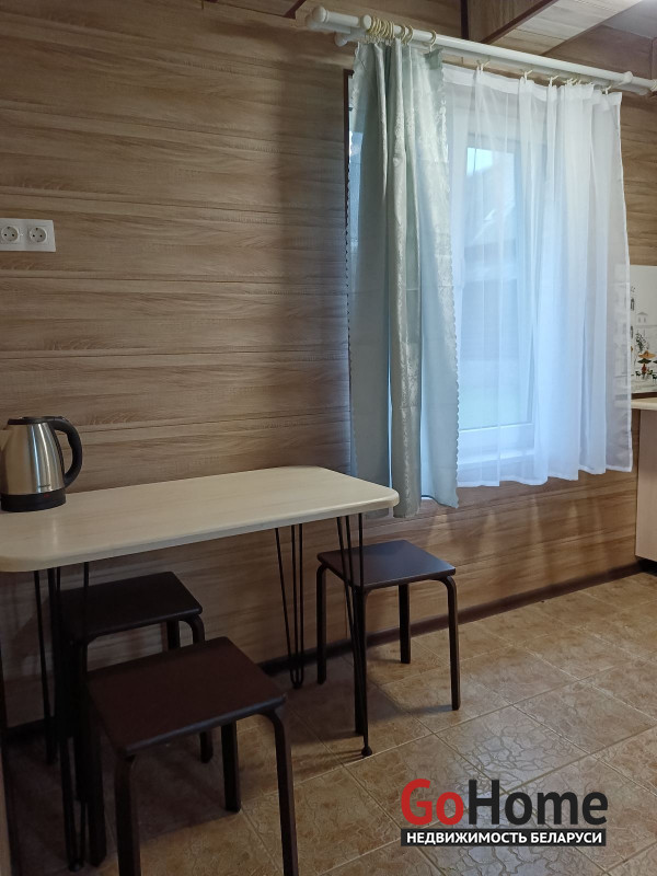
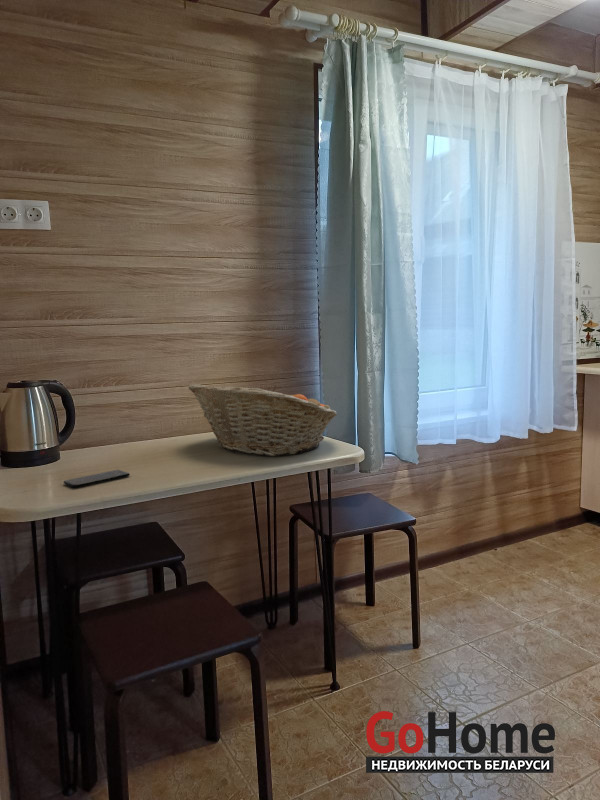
+ fruit basket [187,383,338,457]
+ smartphone [63,469,131,488]
